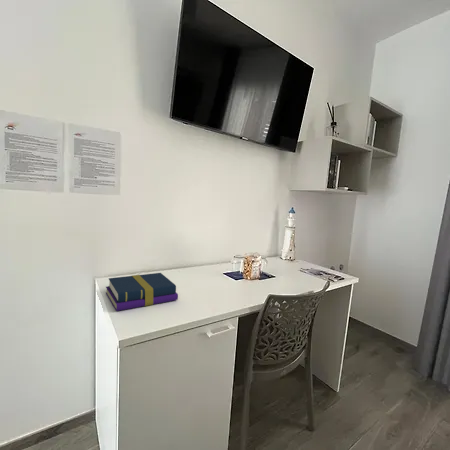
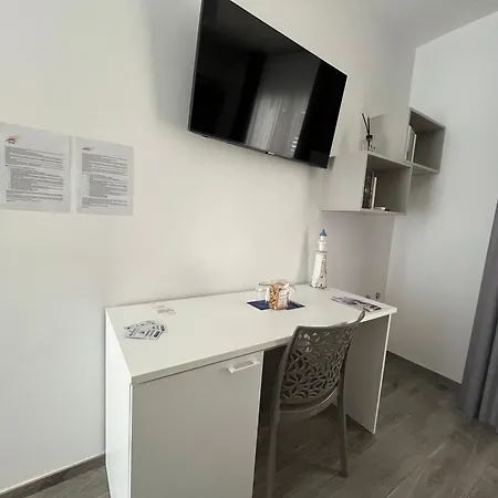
- book [105,272,179,312]
